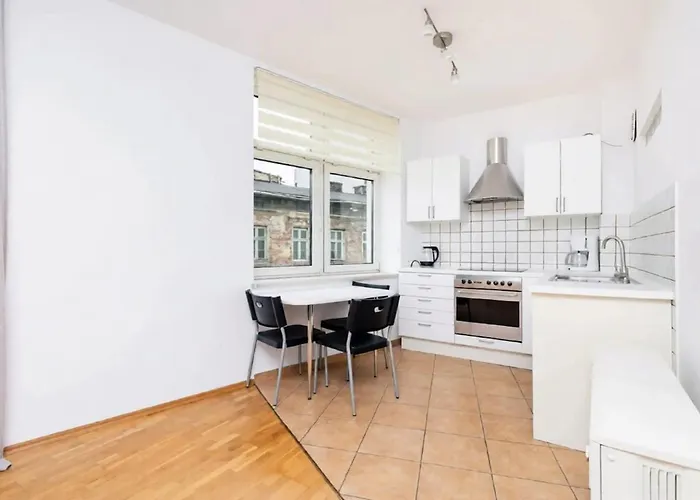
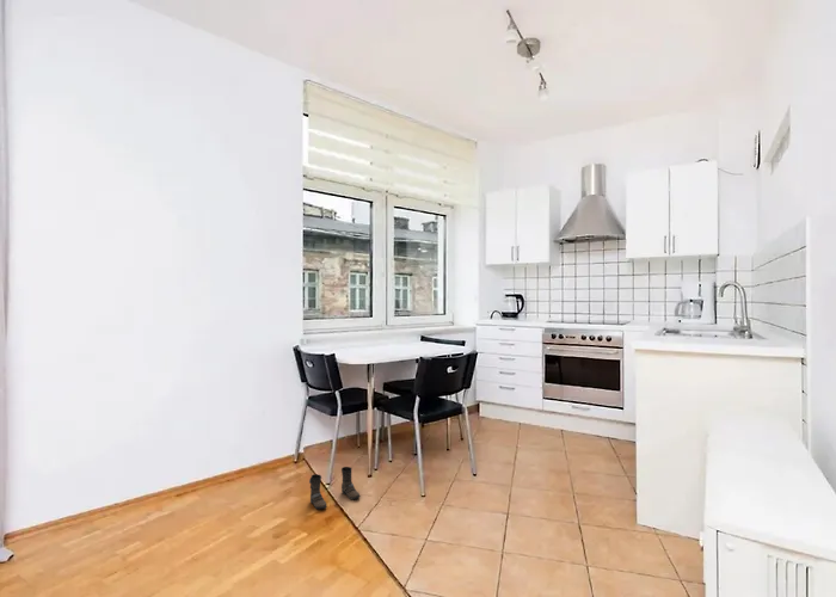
+ boots [308,466,362,510]
